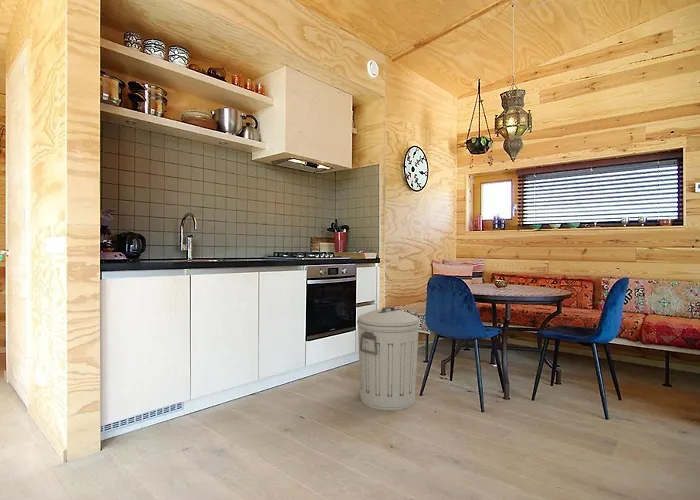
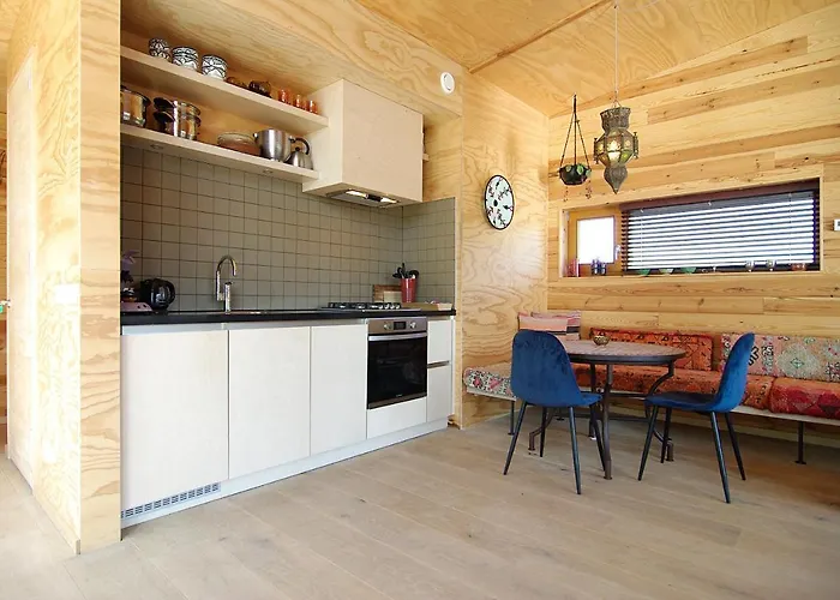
- trash can [356,306,421,411]
